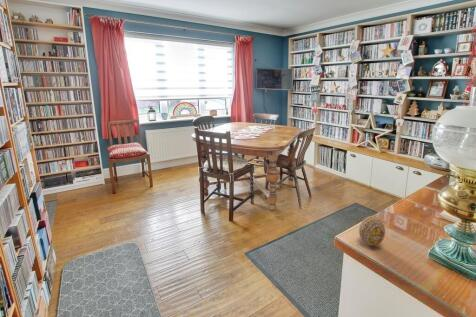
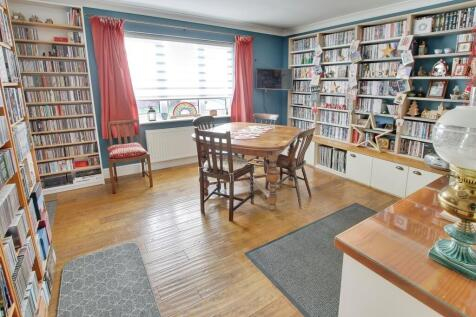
- decorative egg [358,215,386,247]
